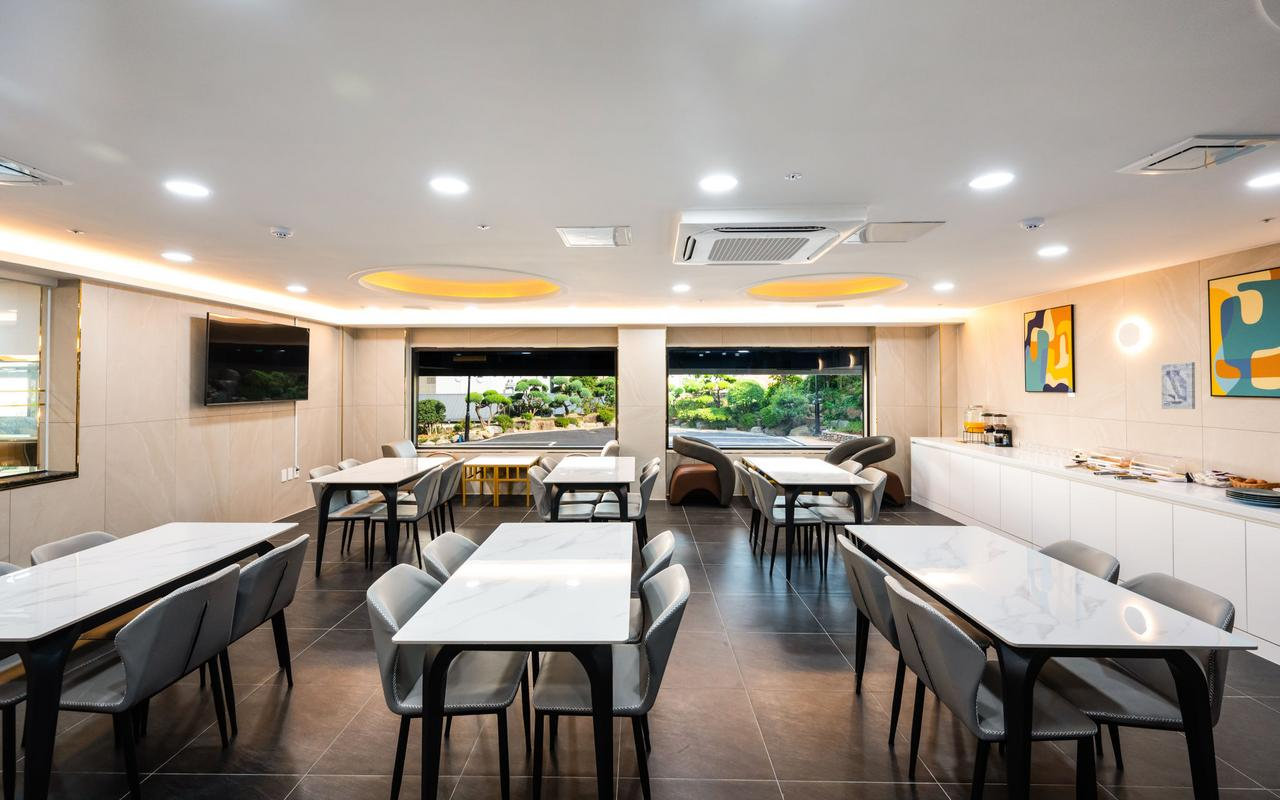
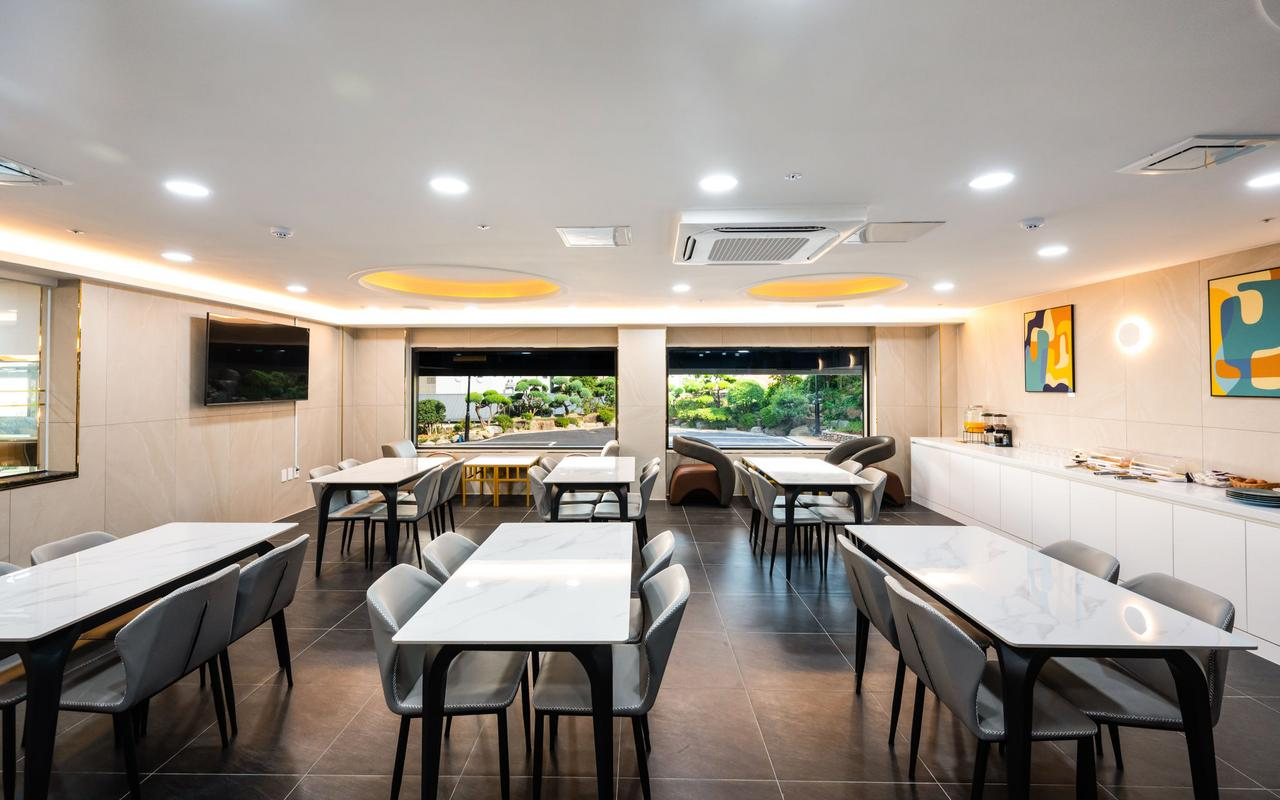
- wall art [1160,361,1196,410]
